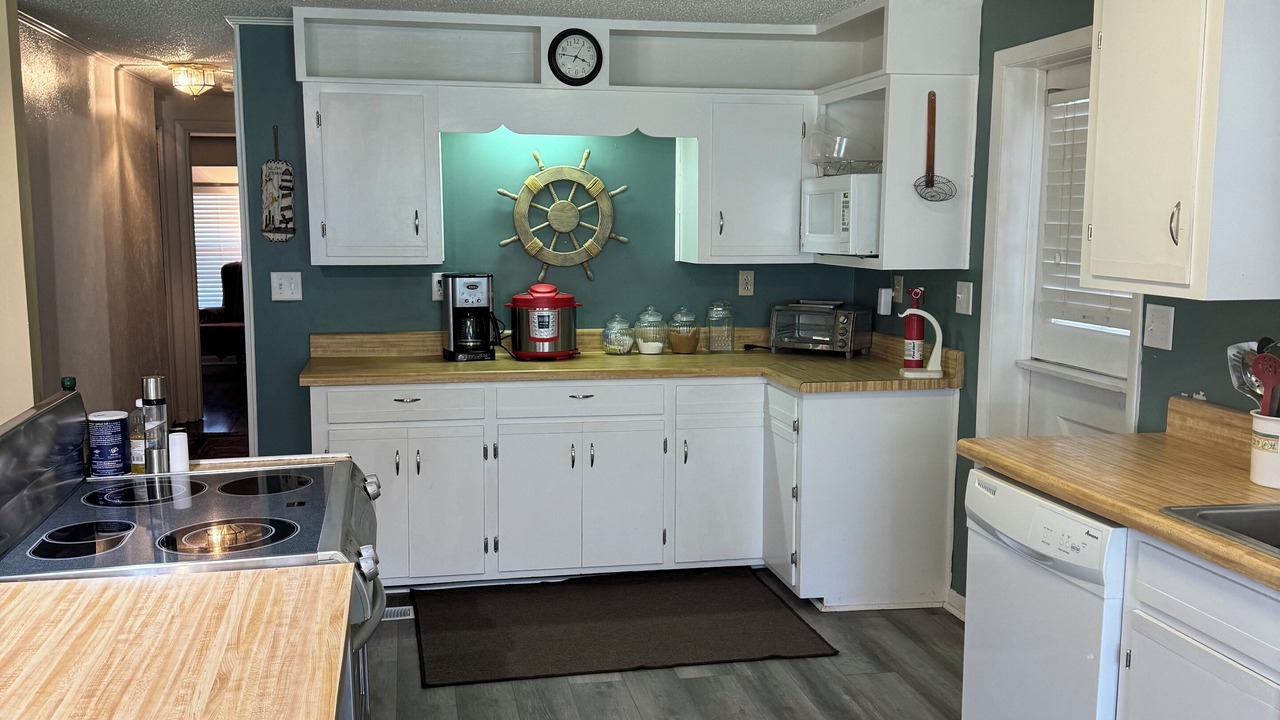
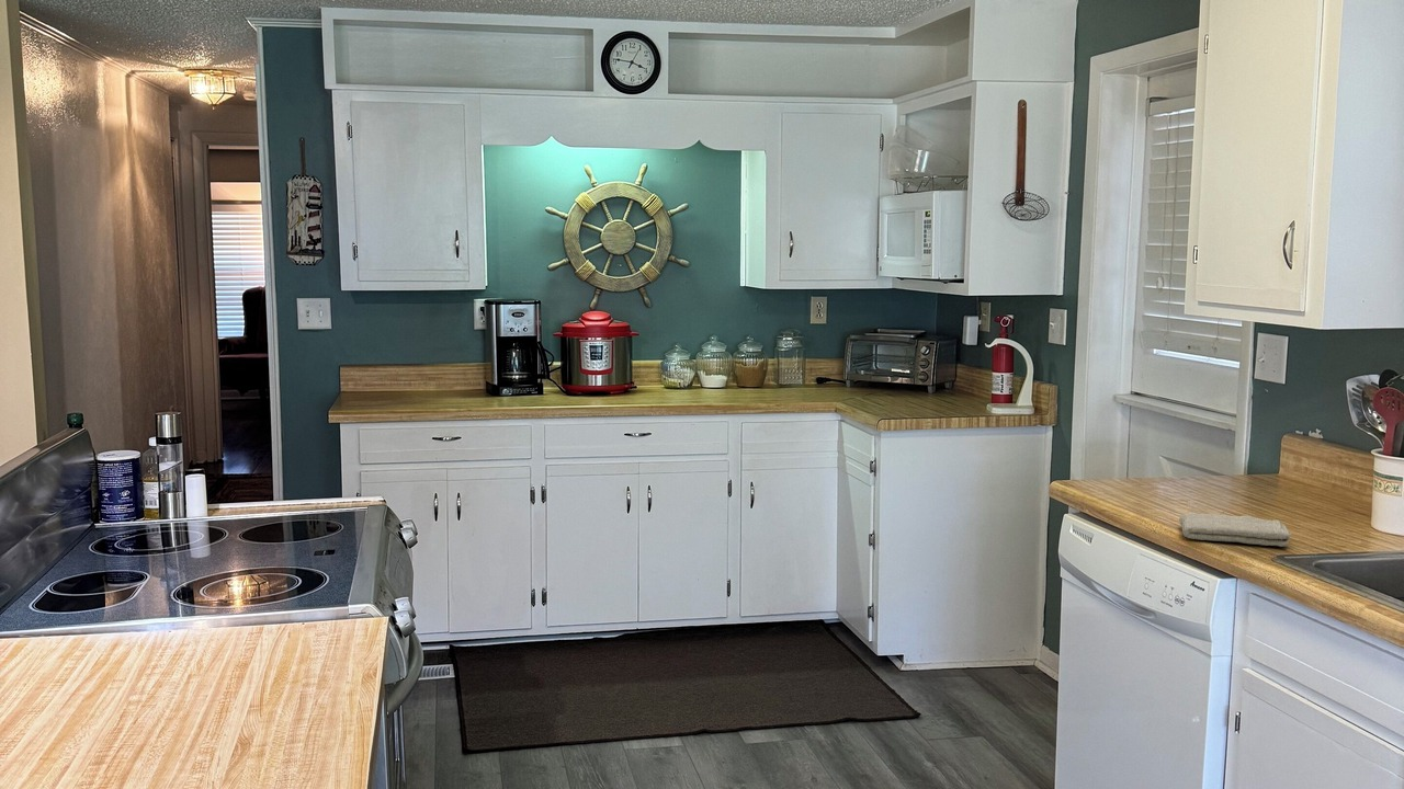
+ washcloth [1178,512,1293,548]
